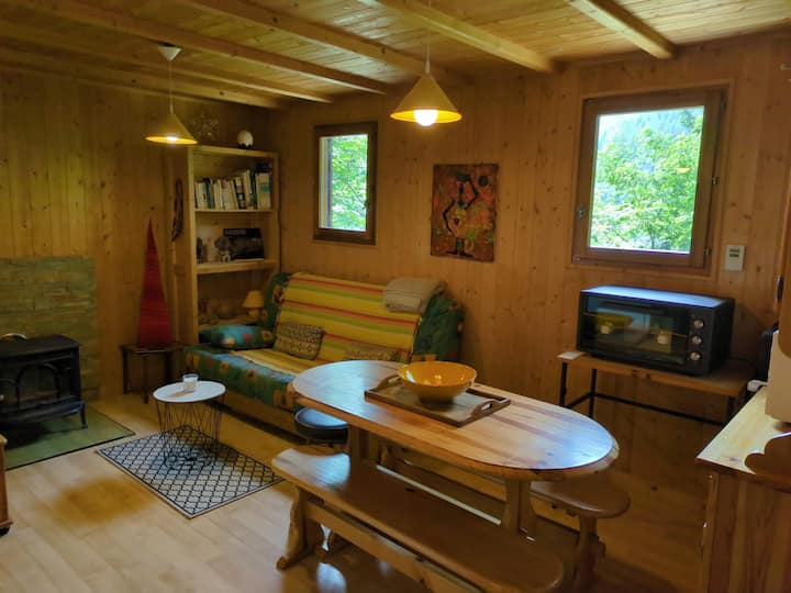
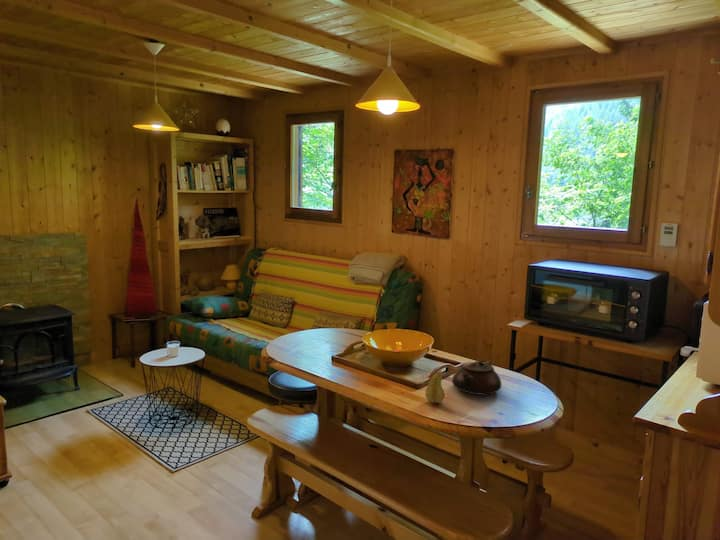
+ fruit [425,369,446,404]
+ teapot [451,359,502,397]
